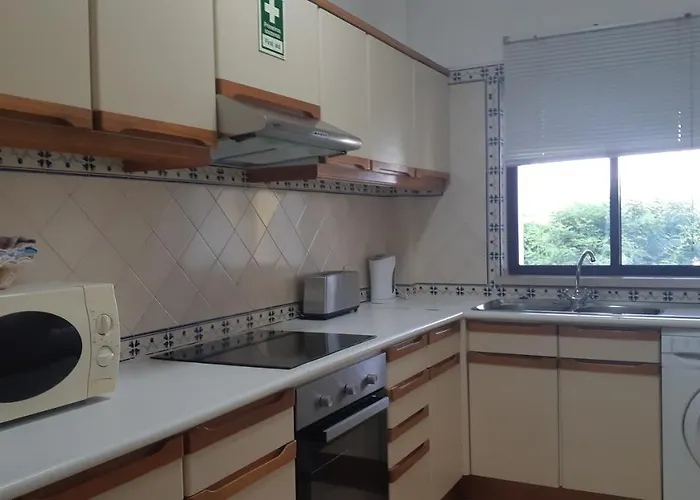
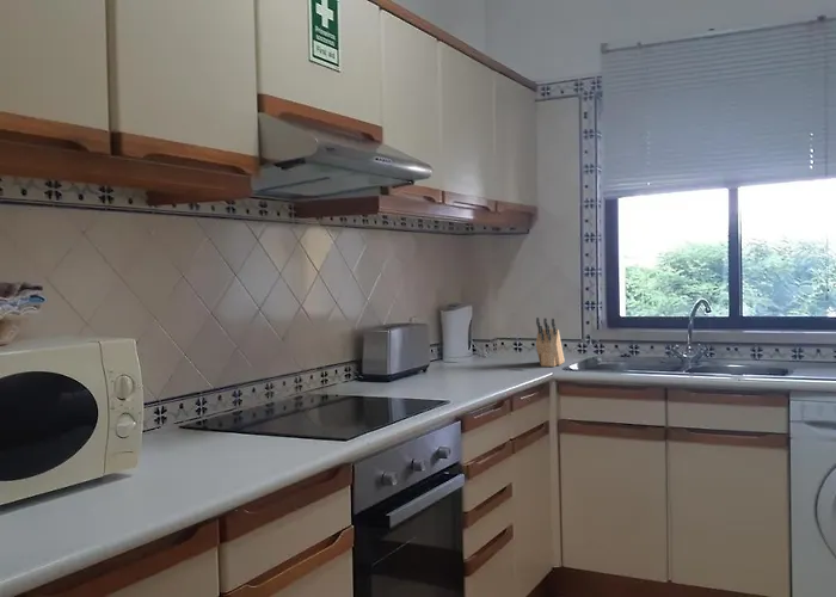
+ knife block [535,316,566,368]
